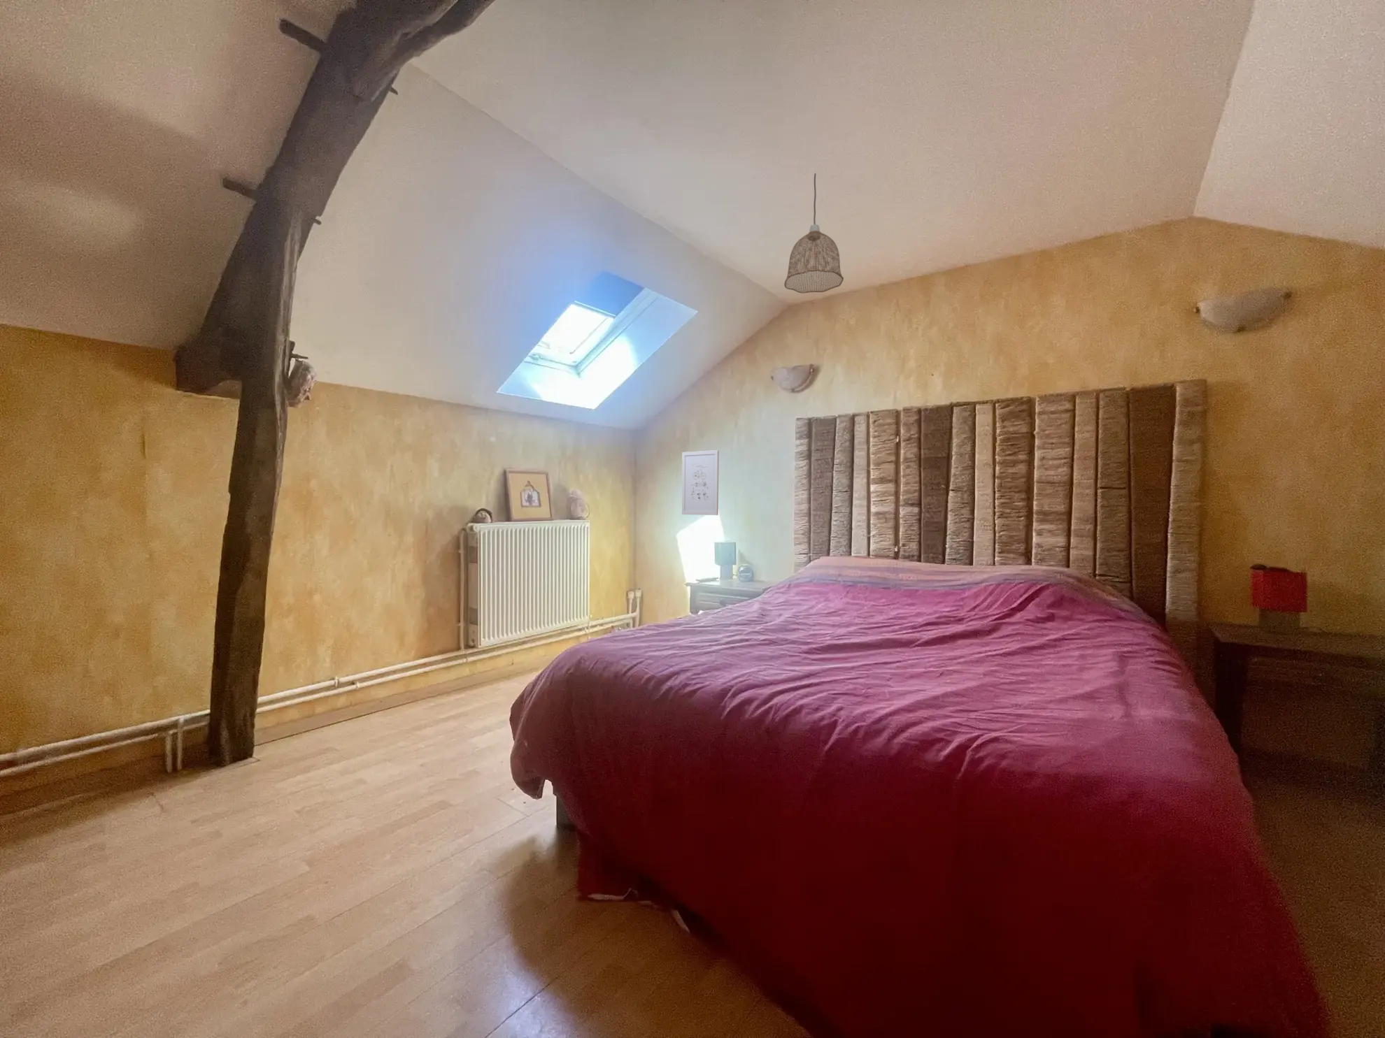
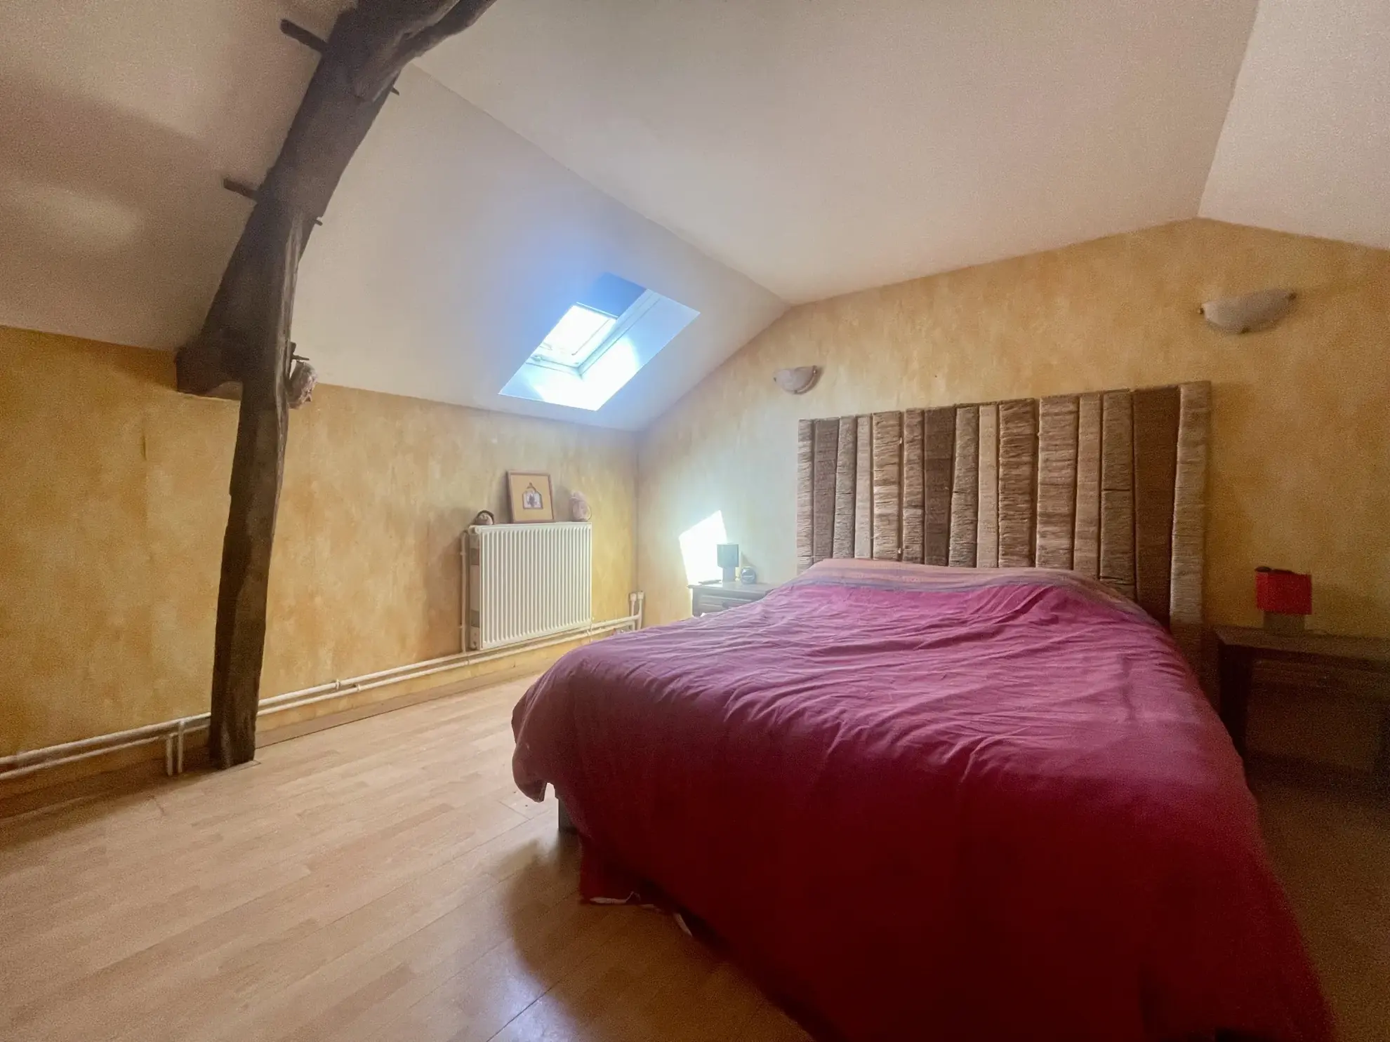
- pendant lamp [783,172,844,293]
- wall art [682,449,720,516]
